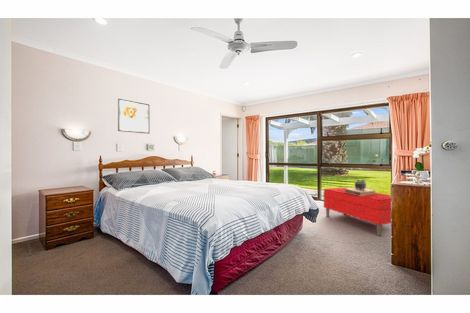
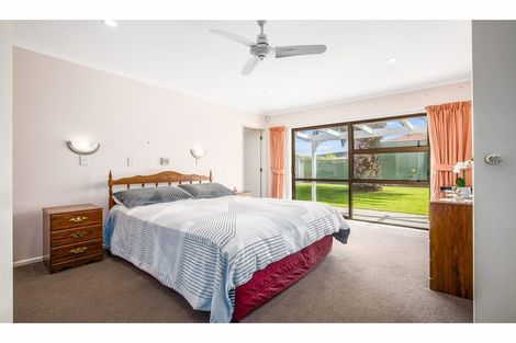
- decorative urn [345,179,376,196]
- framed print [117,98,150,135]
- bench [323,187,392,237]
